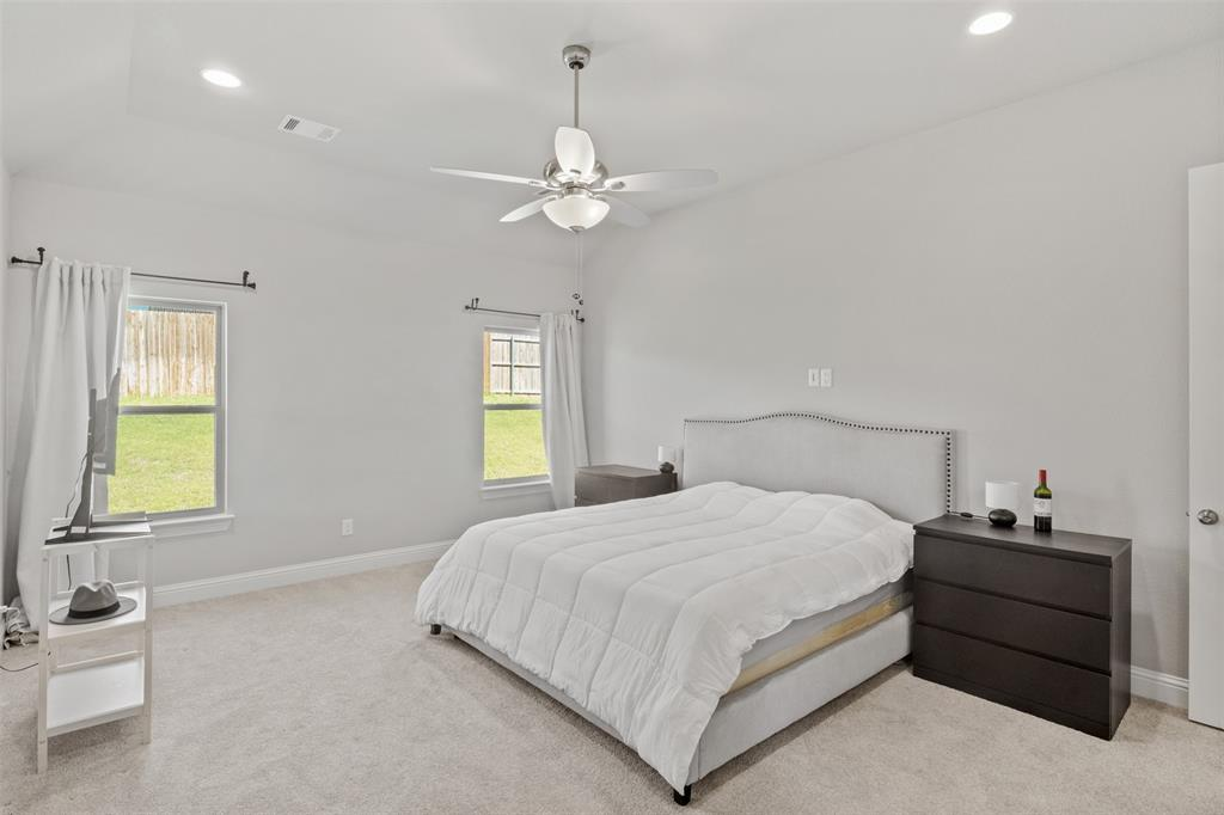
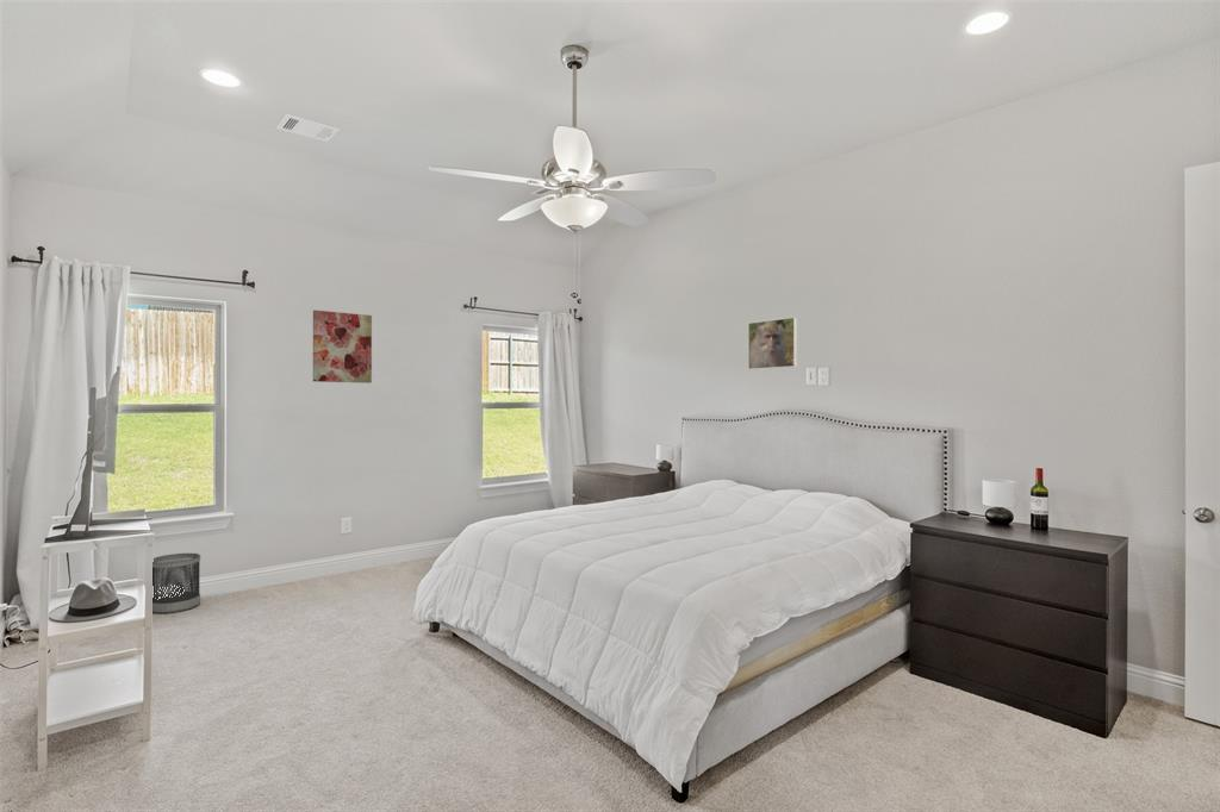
+ wall art [312,310,373,385]
+ wastebasket [152,552,201,614]
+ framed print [747,316,798,370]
